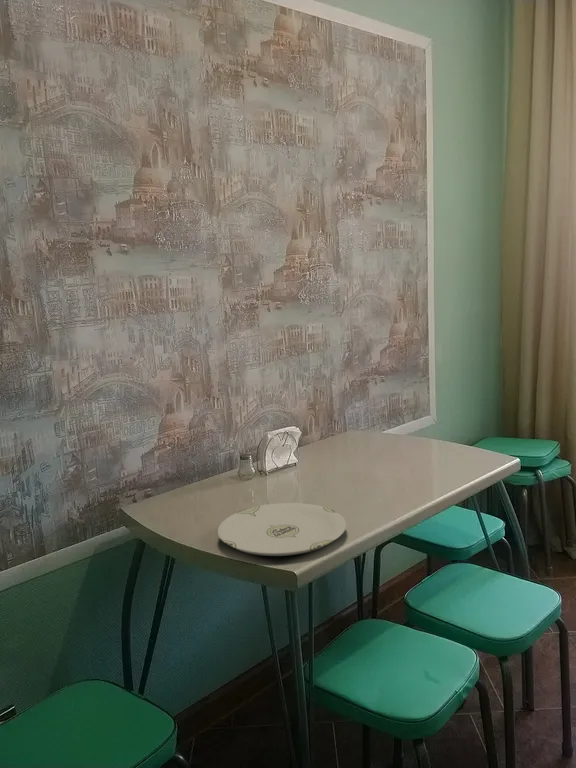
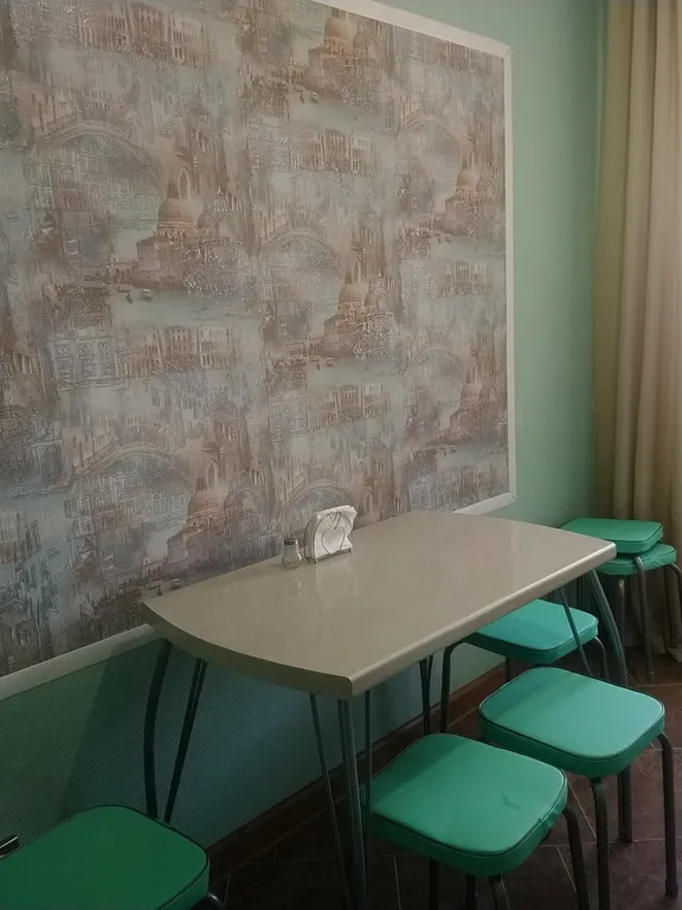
- plate [217,502,347,557]
